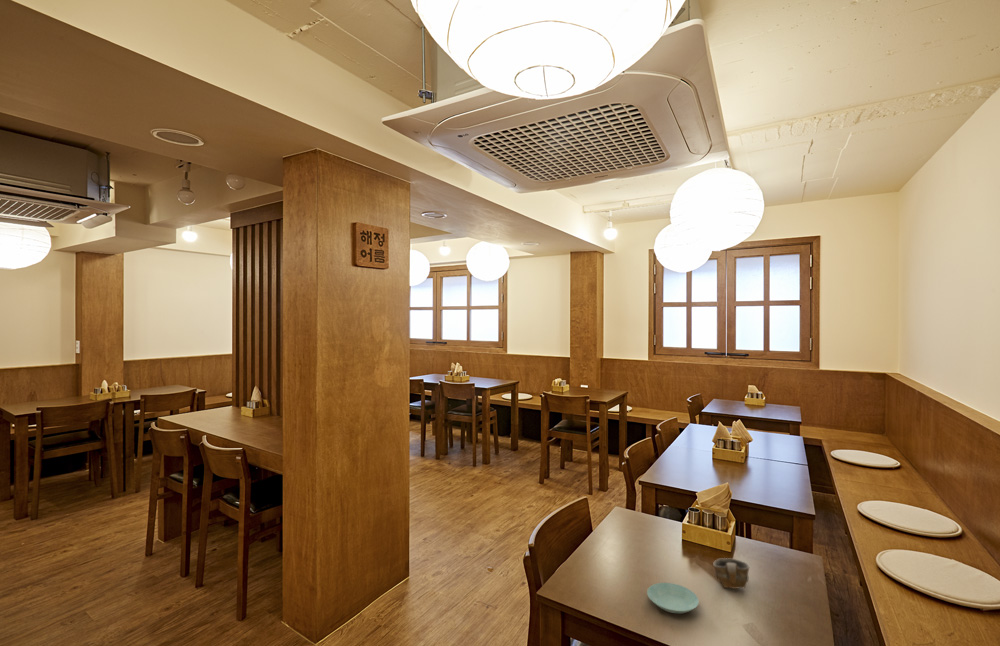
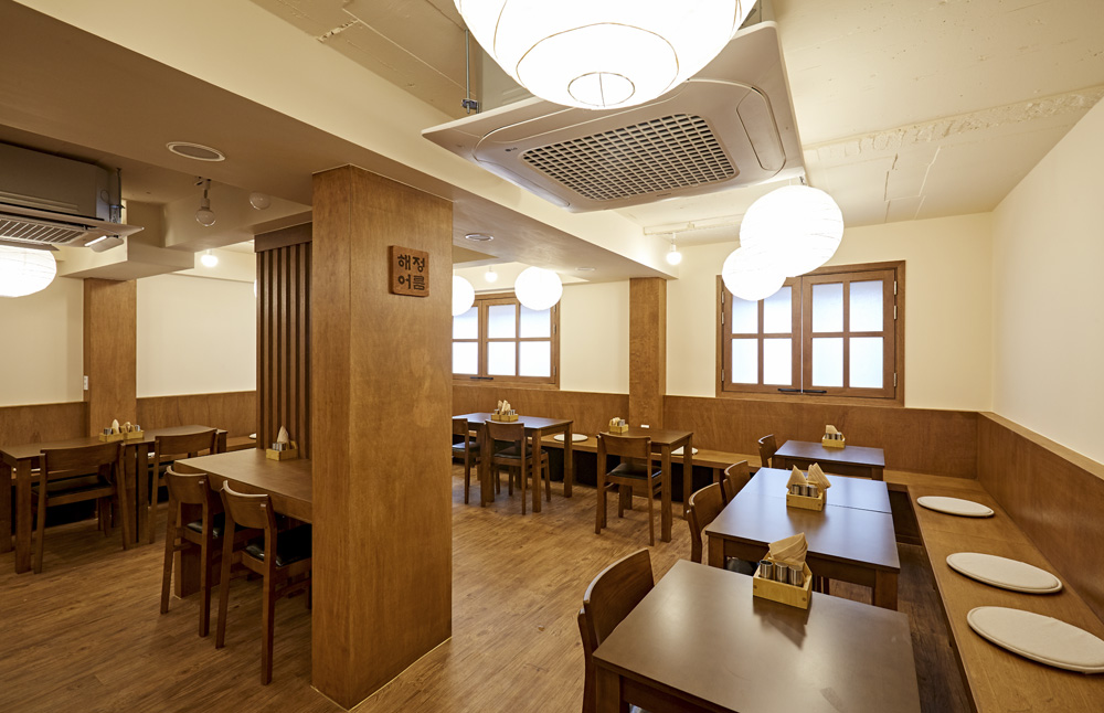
- cup [712,557,750,590]
- saucer [646,582,700,614]
